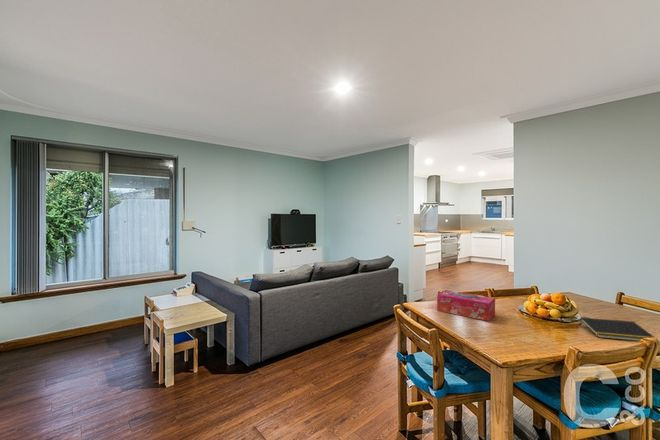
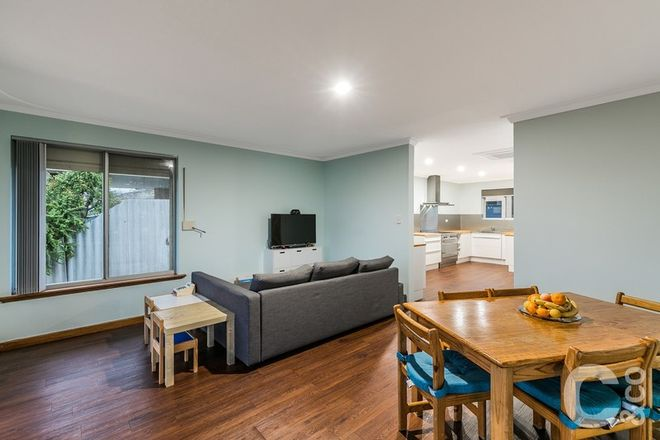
- notepad [578,317,659,342]
- tissue box [436,289,496,322]
